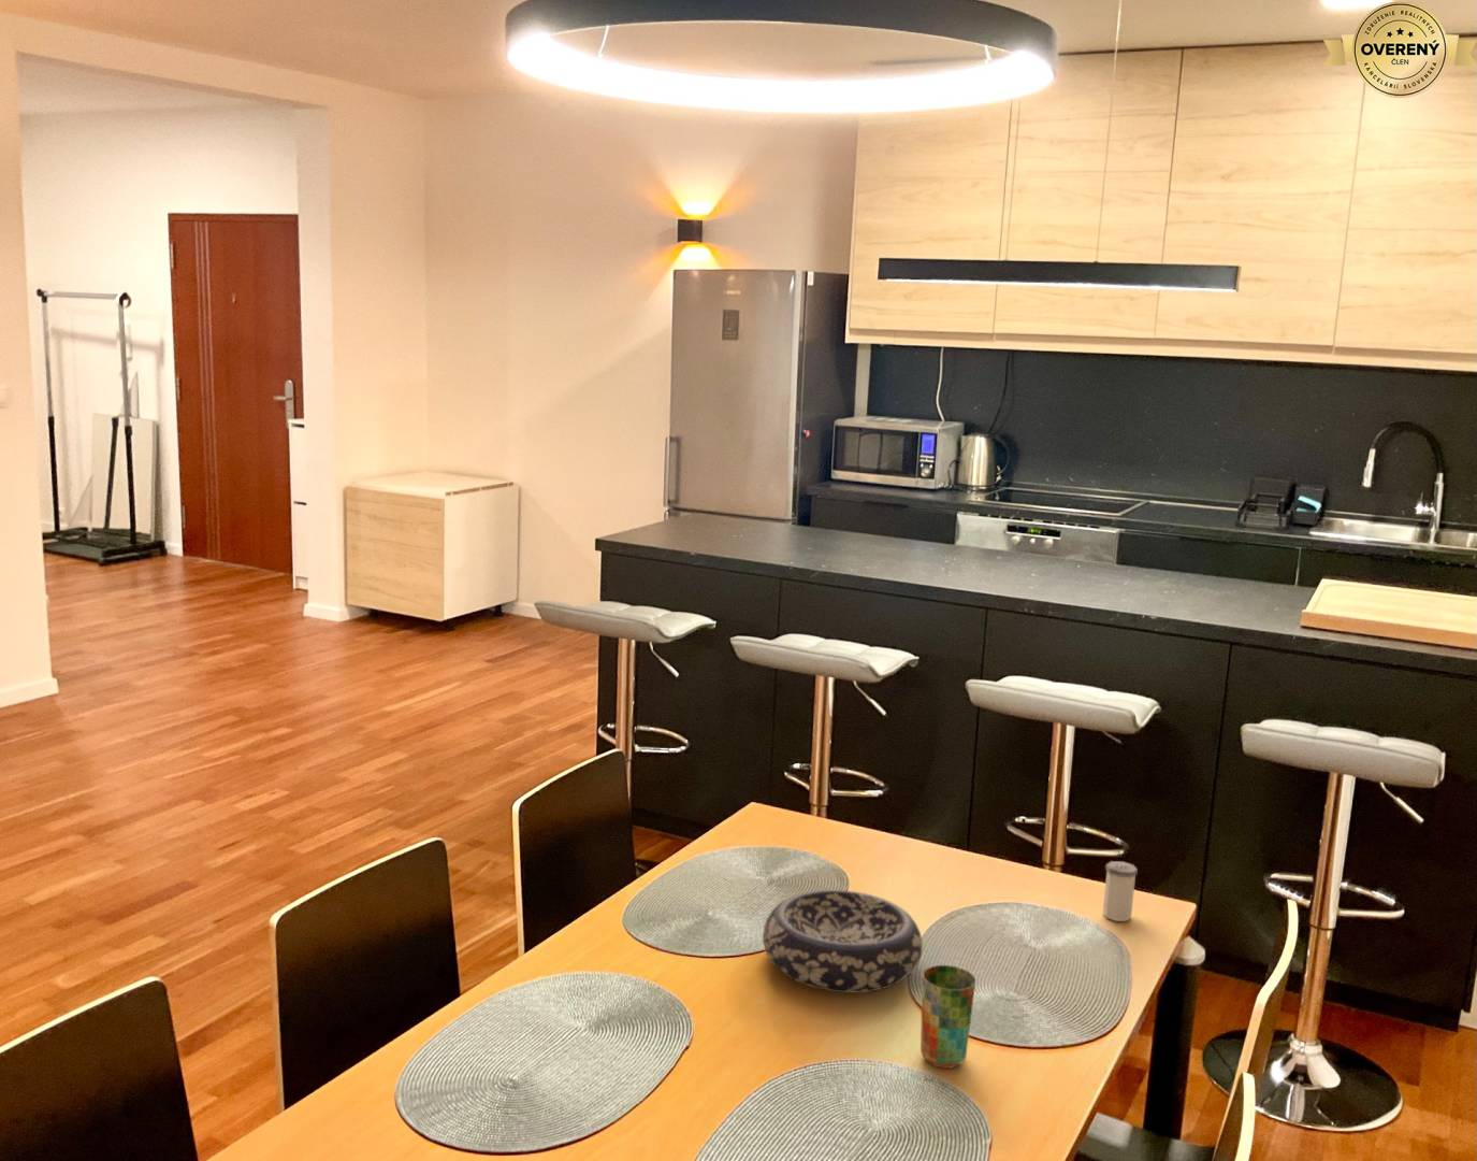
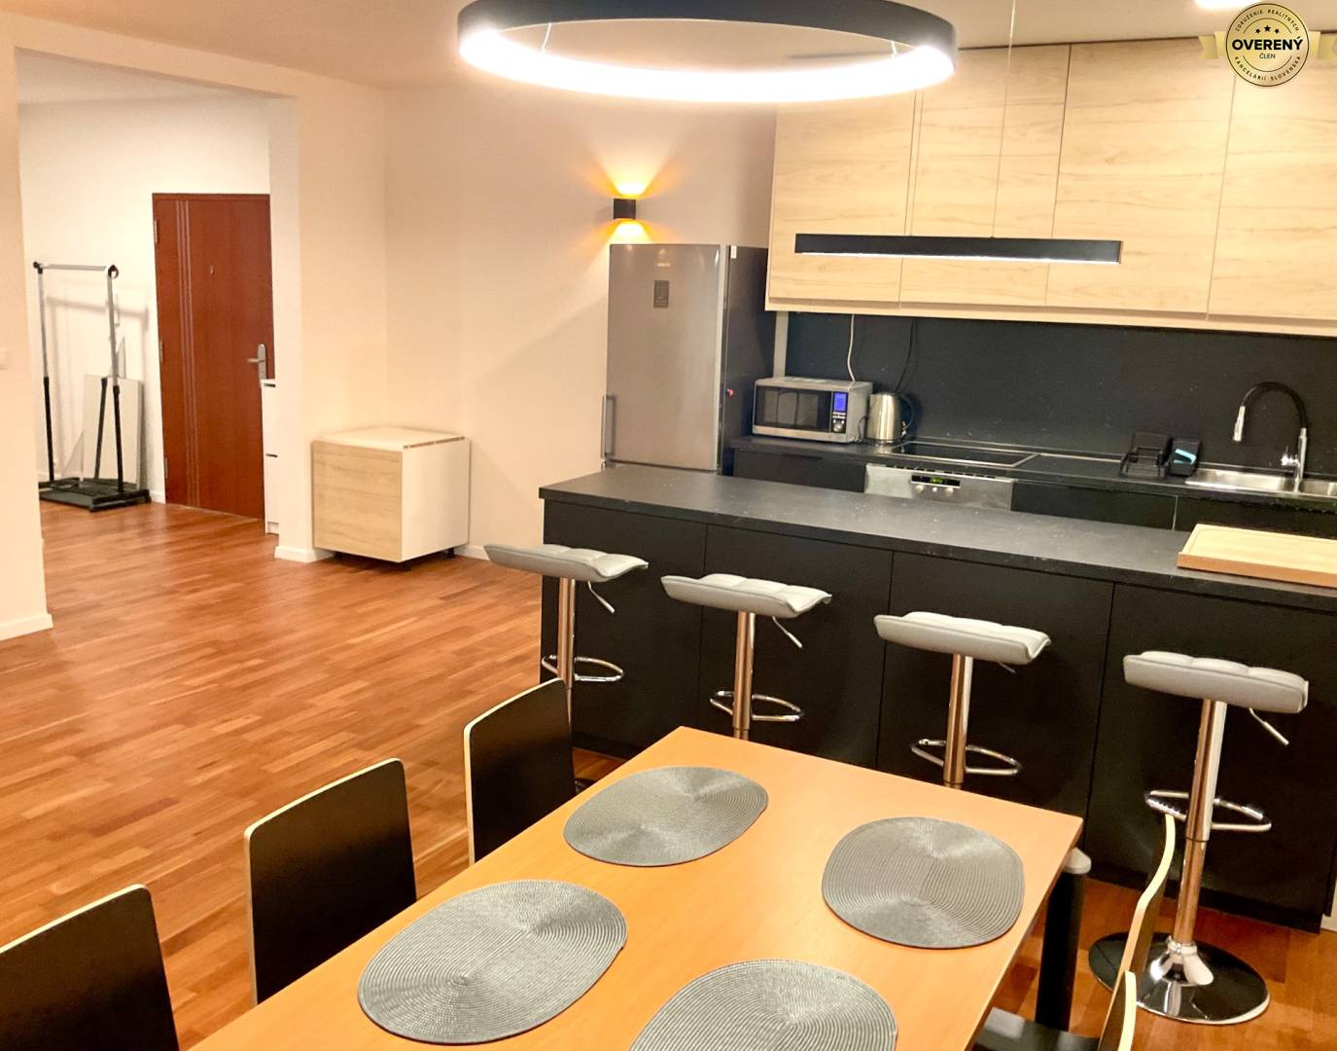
- decorative bowl [761,889,924,993]
- salt shaker [1102,860,1139,922]
- cup [920,964,977,1070]
